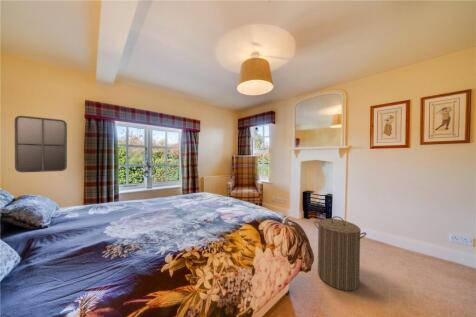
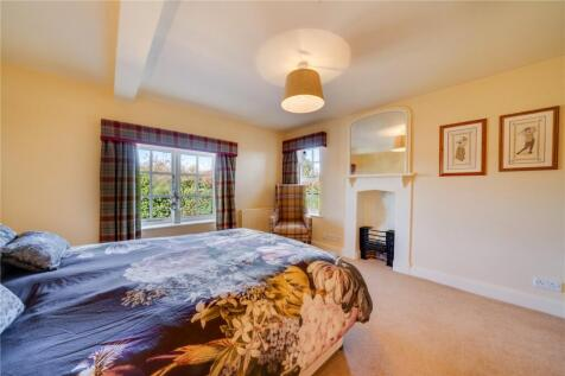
- home mirror [14,115,68,173]
- laundry hamper [313,215,367,292]
